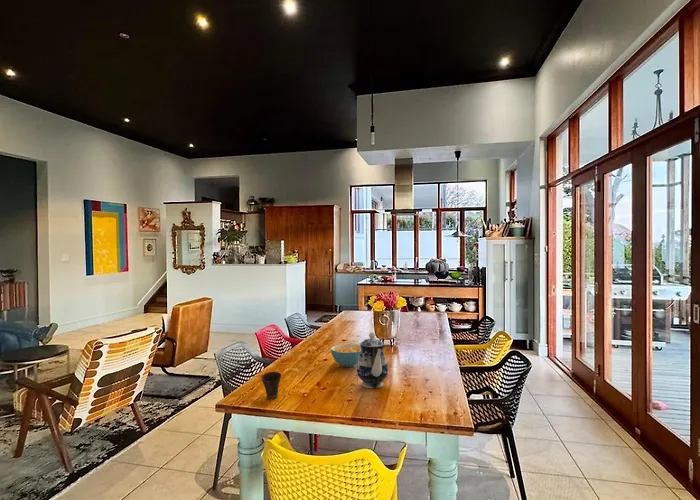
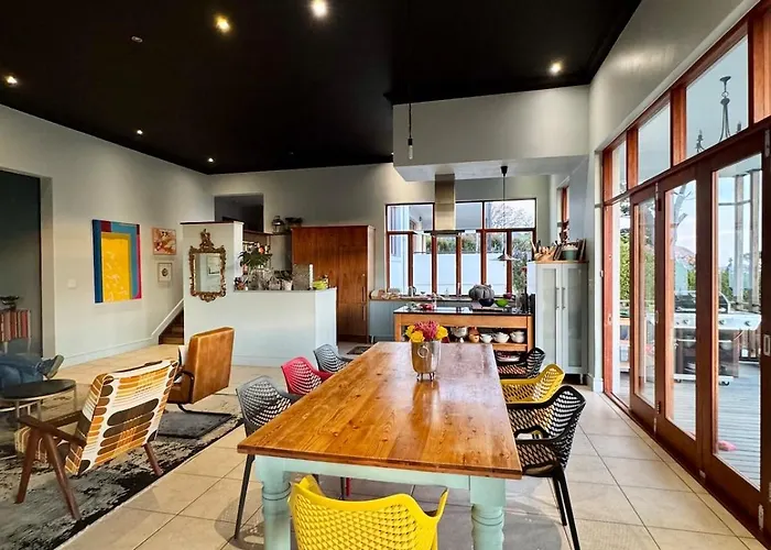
- teapot [356,331,389,389]
- cereal bowl [330,343,361,368]
- cup [260,371,282,400]
